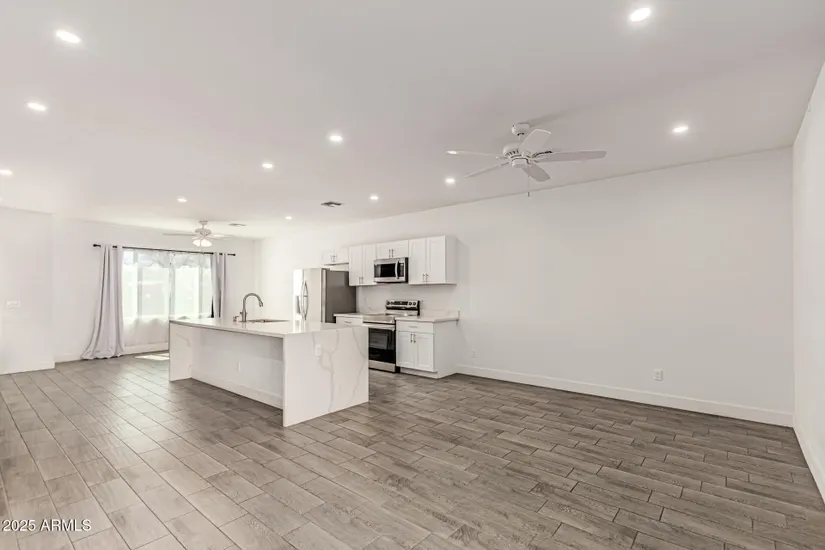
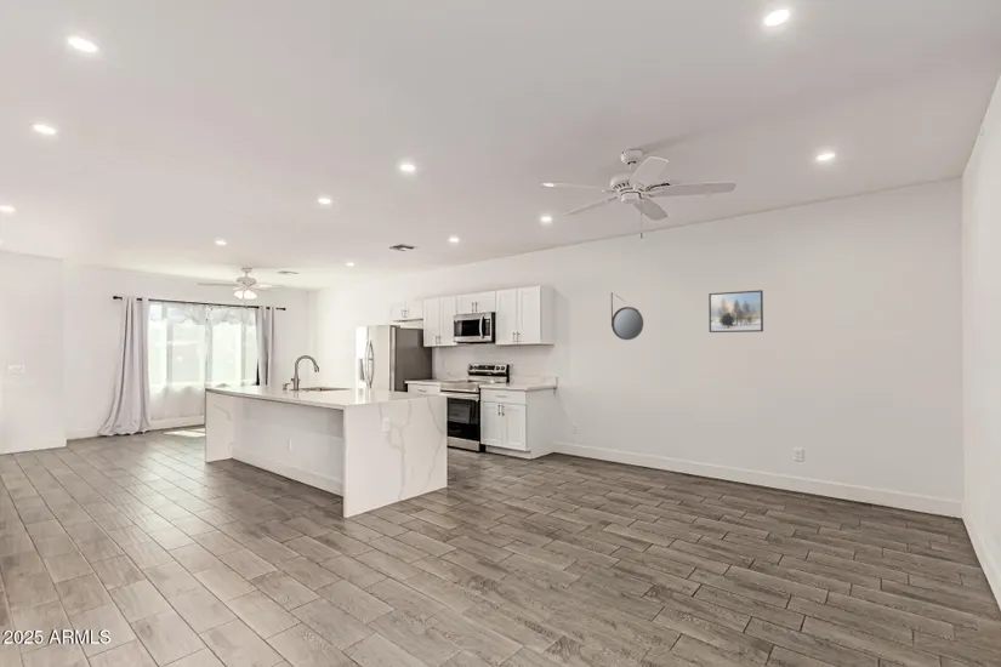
+ home mirror [610,291,644,341]
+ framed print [707,289,764,334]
